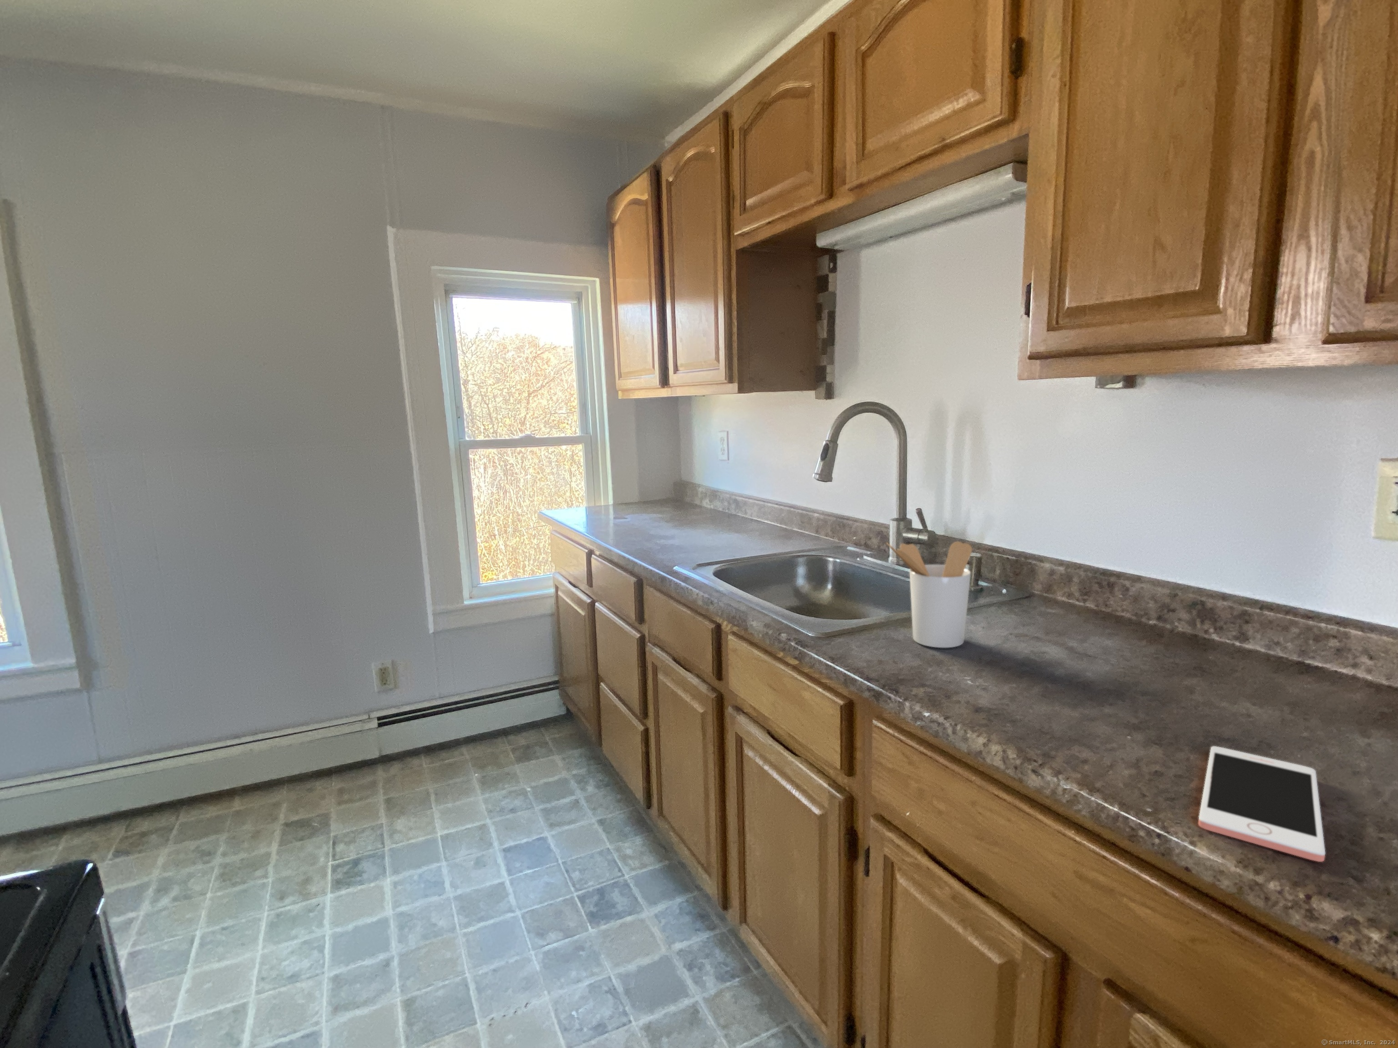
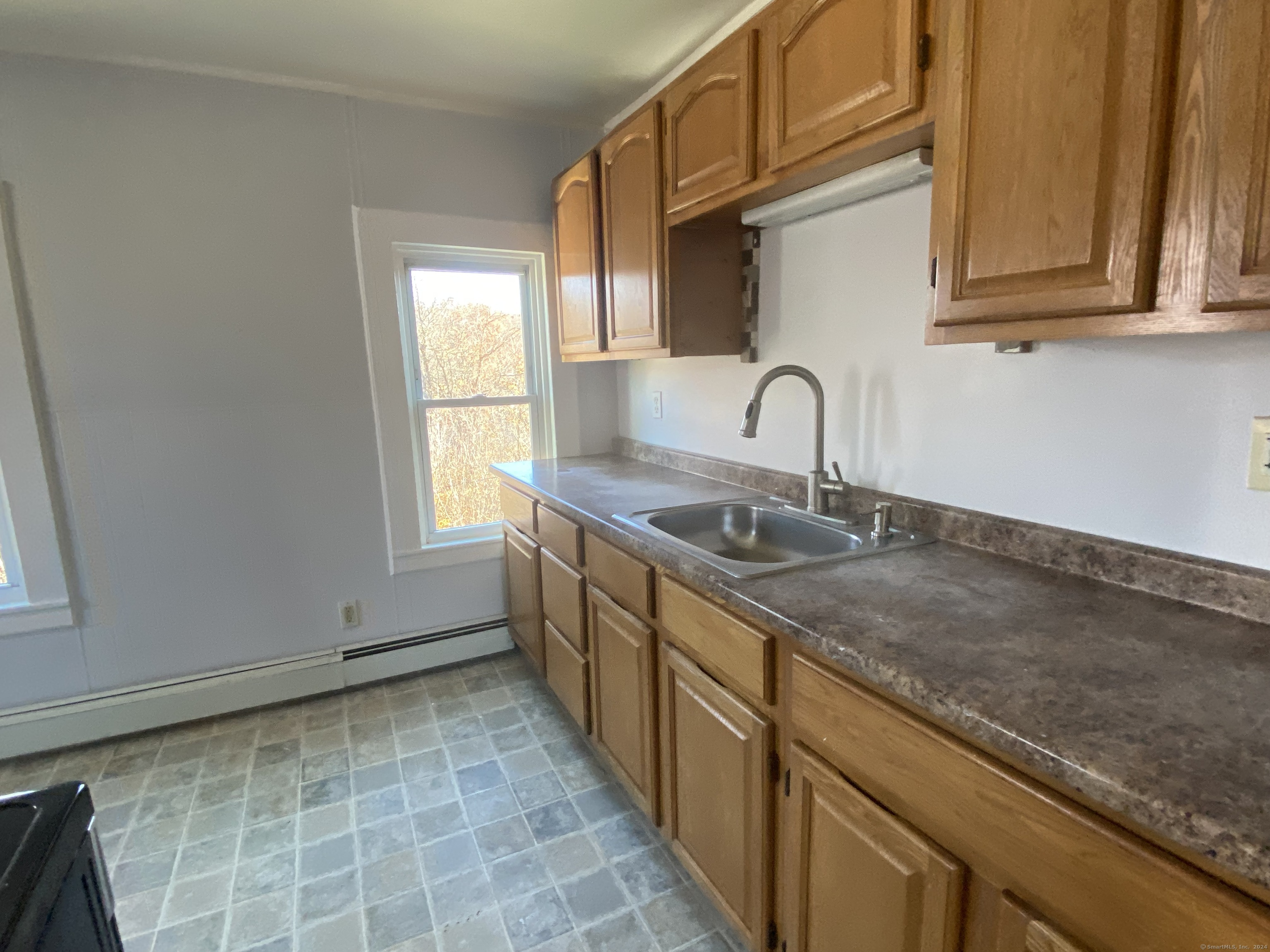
- utensil holder [886,541,972,648]
- cell phone [1198,745,1325,862]
